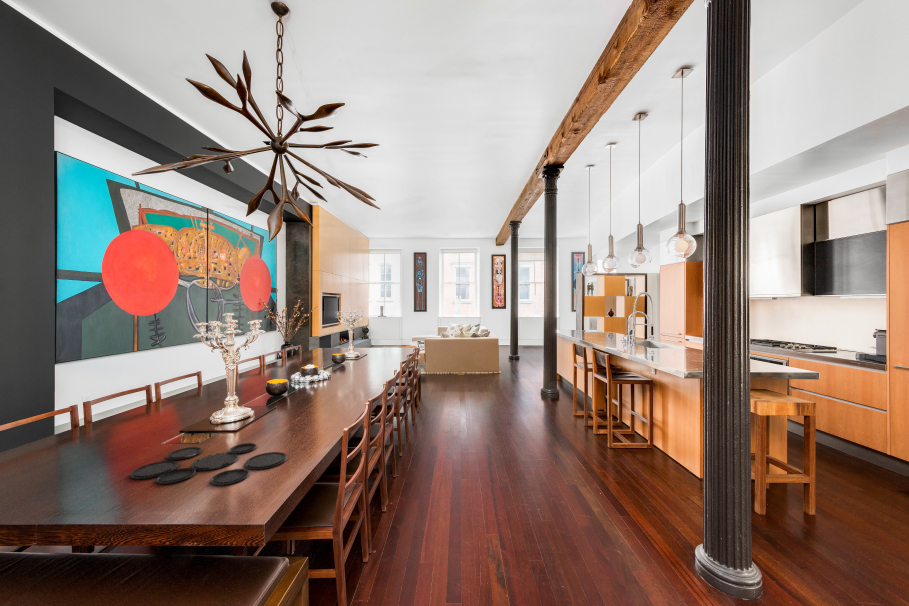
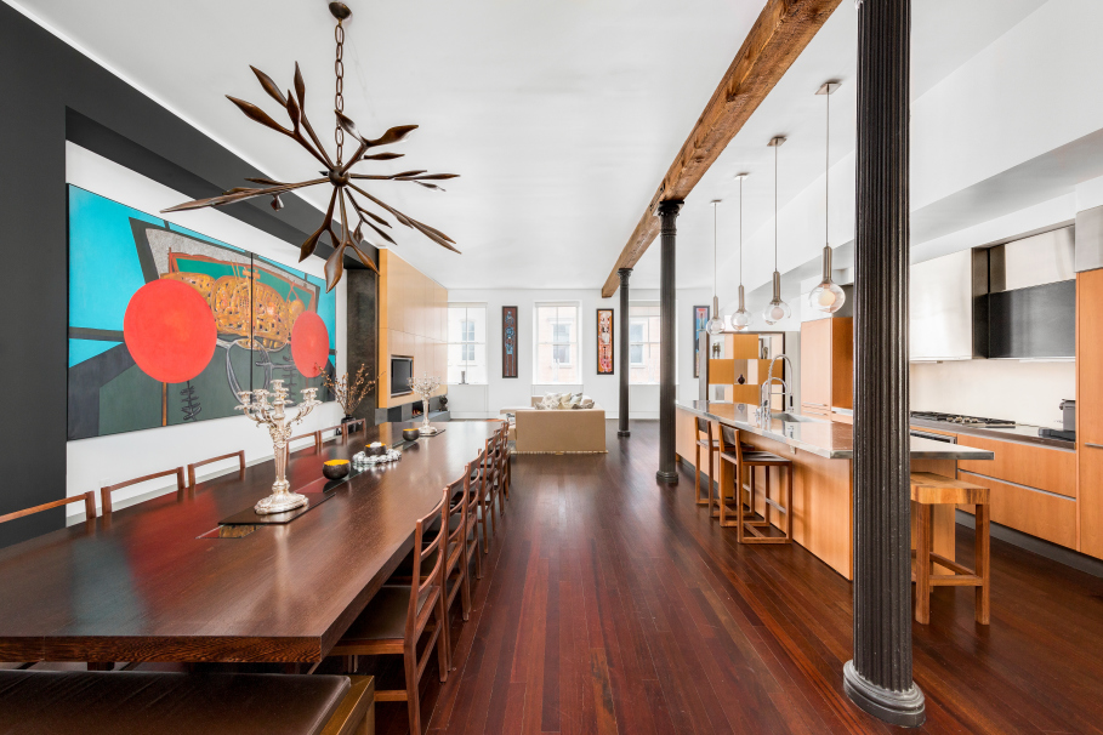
- plate [129,442,288,487]
